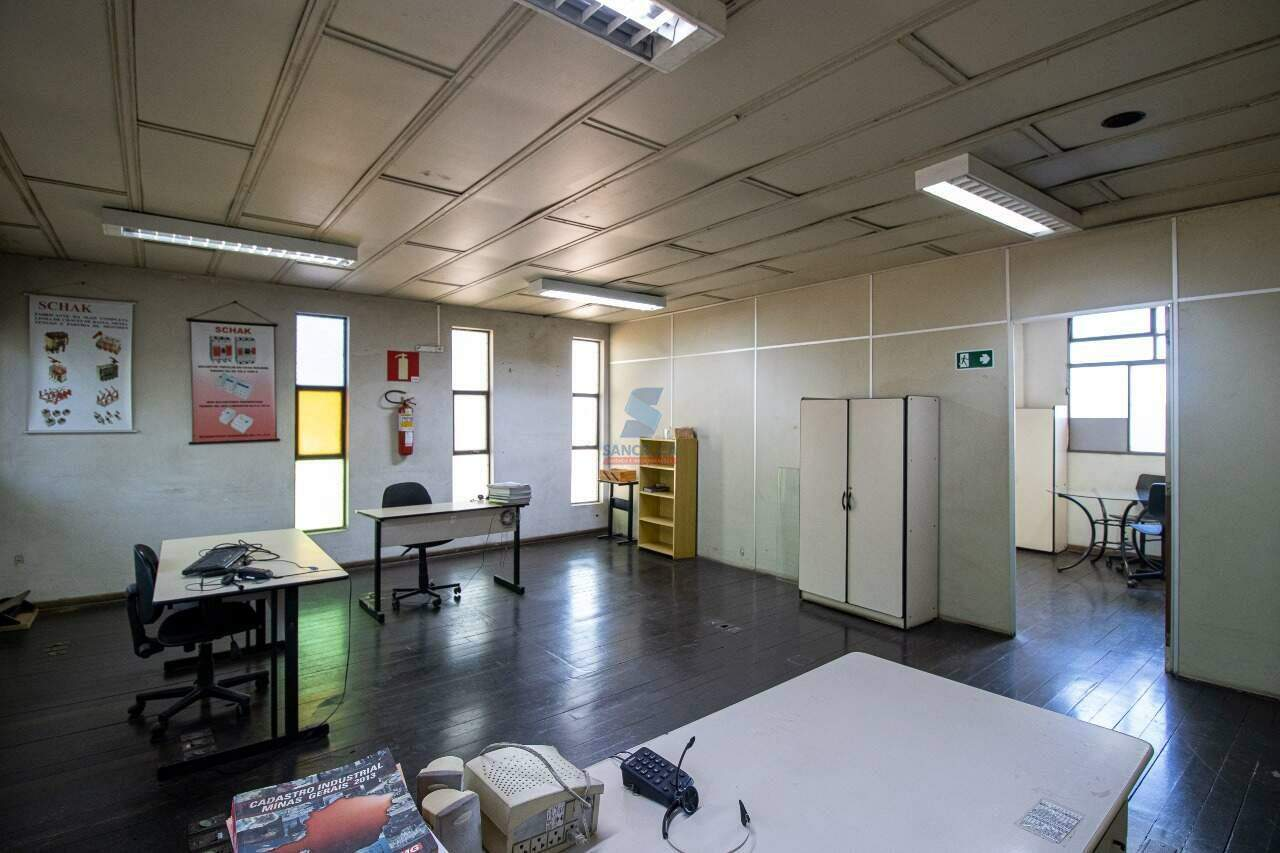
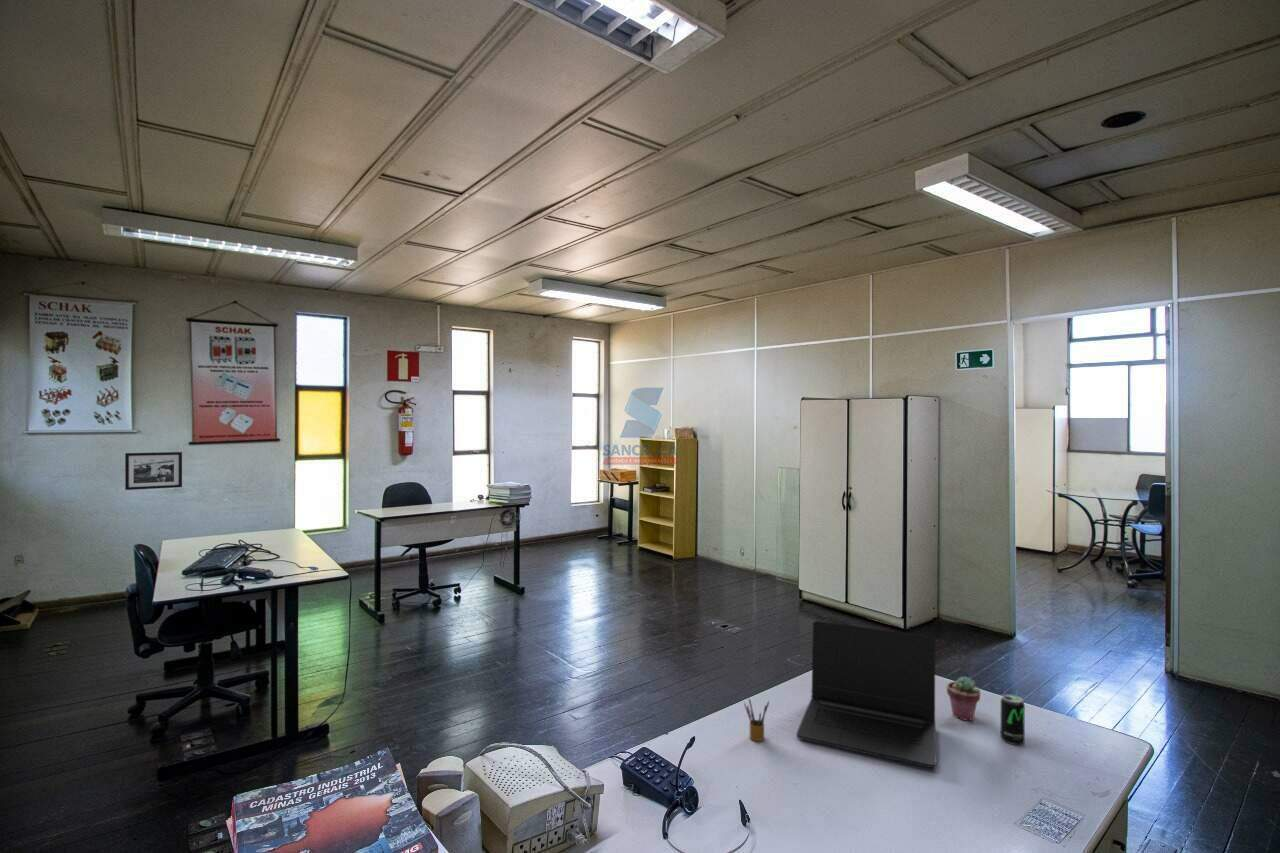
+ beverage can [1000,693,1026,746]
+ laptop [796,620,938,769]
+ pencil box [743,697,770,742]
+ picture frame [124,451,183,491]
+ potted succulent [946,675,982,722]
